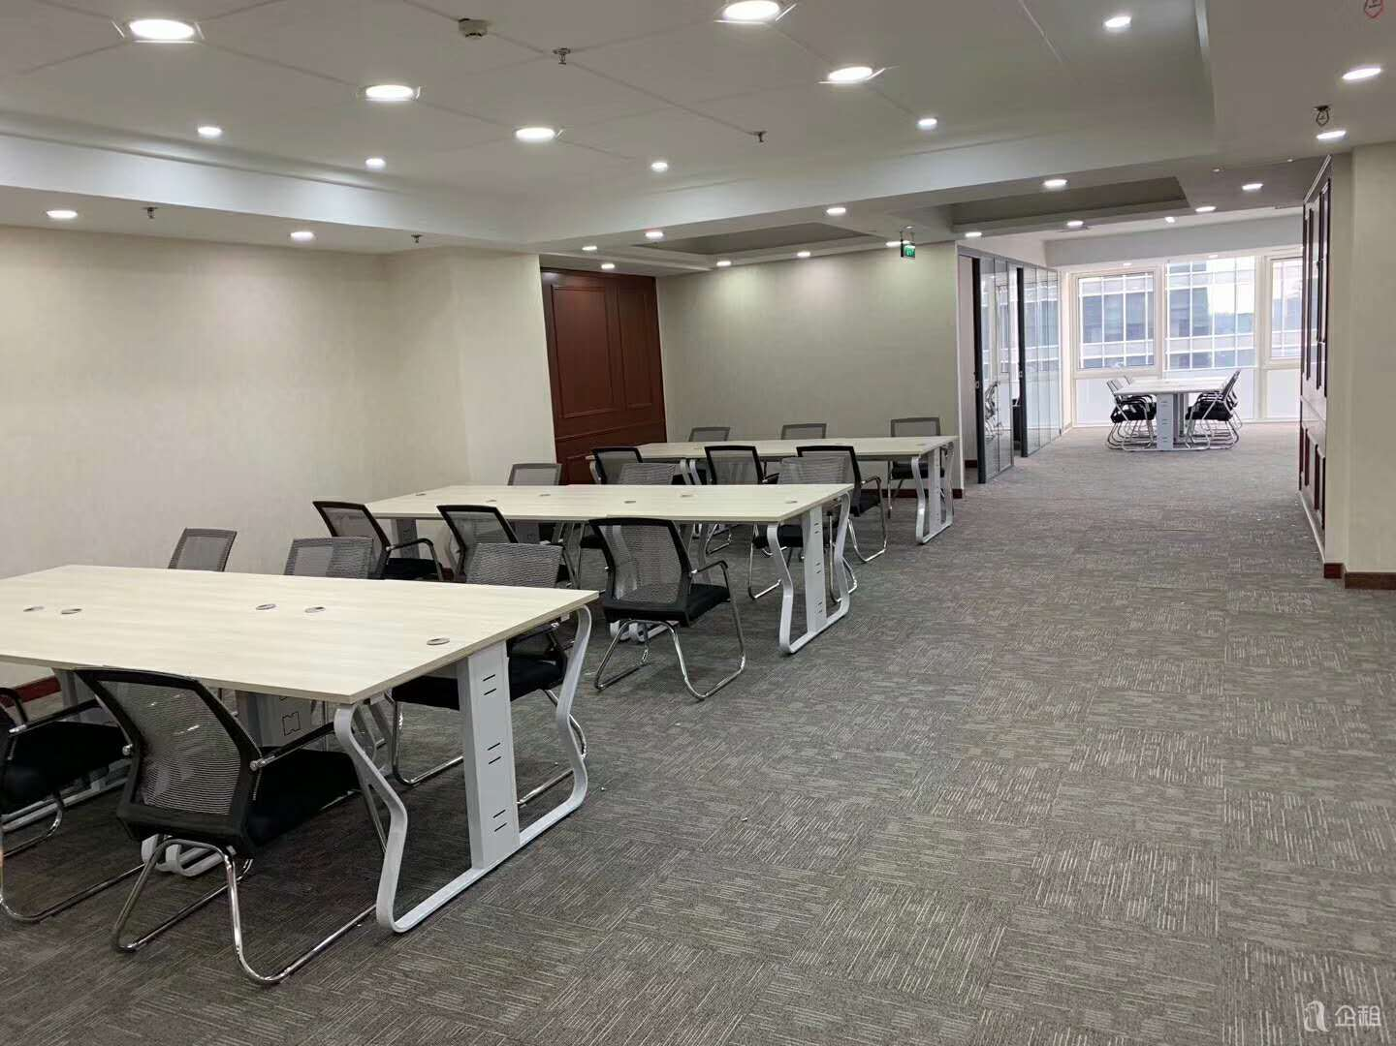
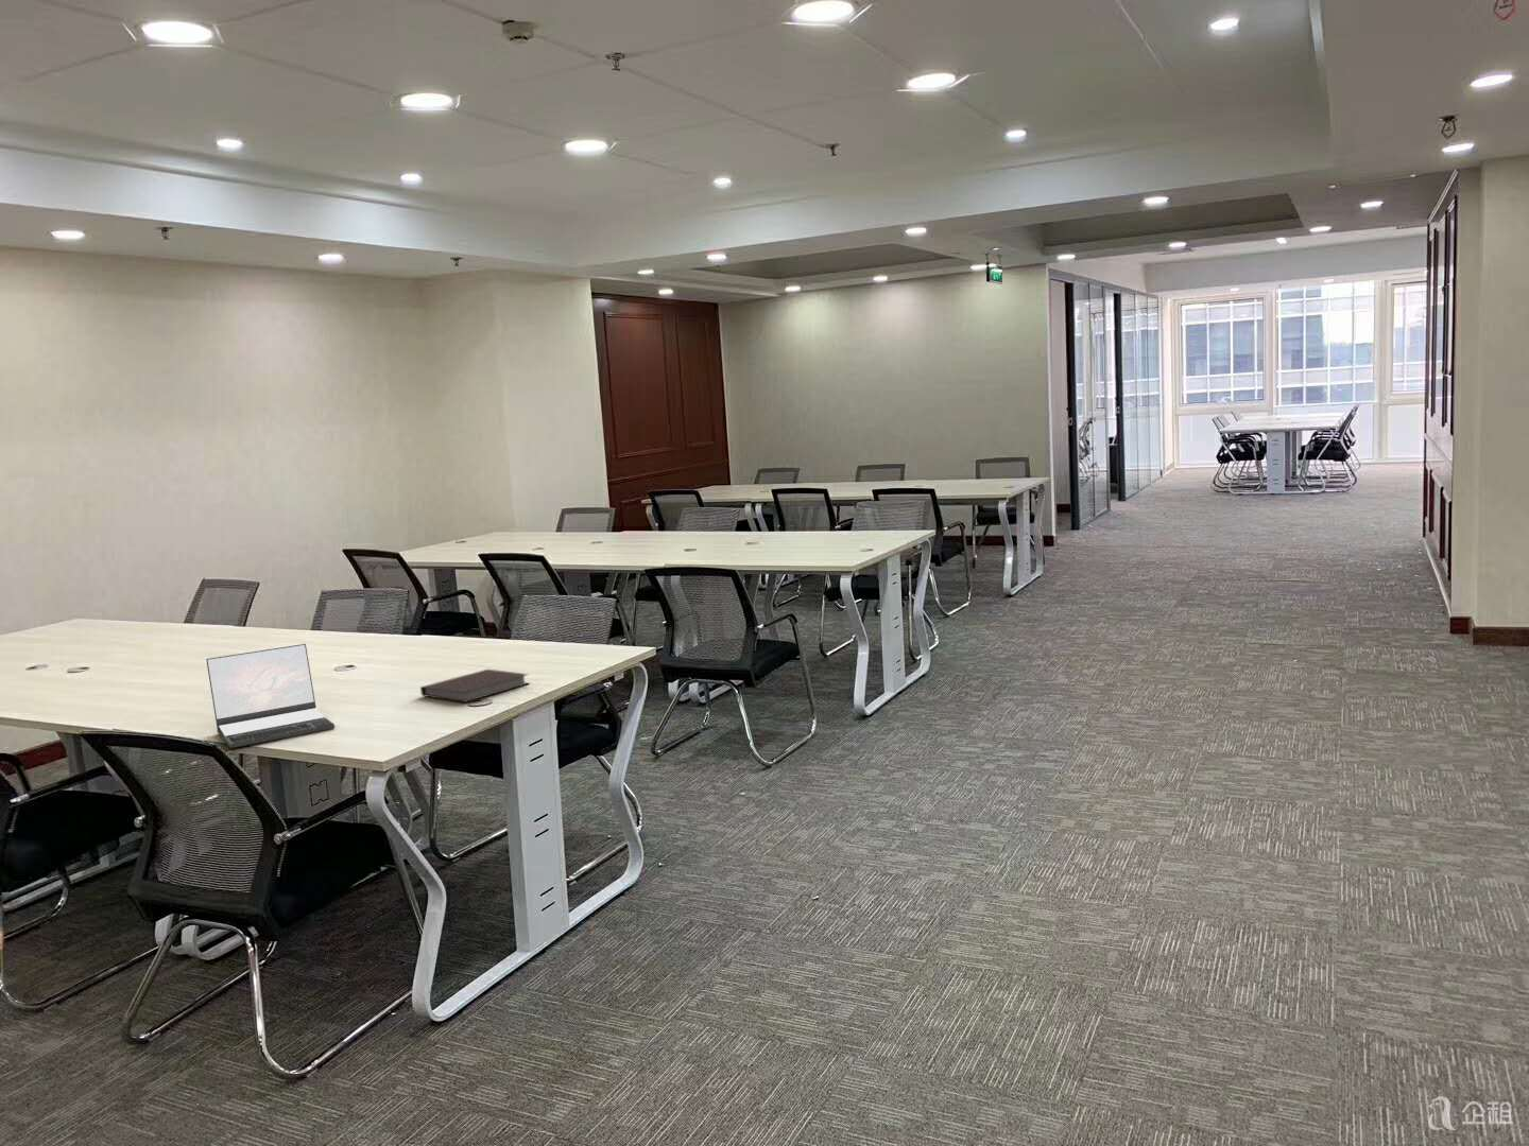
+ notebook [419,668,530,703]
+ laptop [205,643,336,749]
